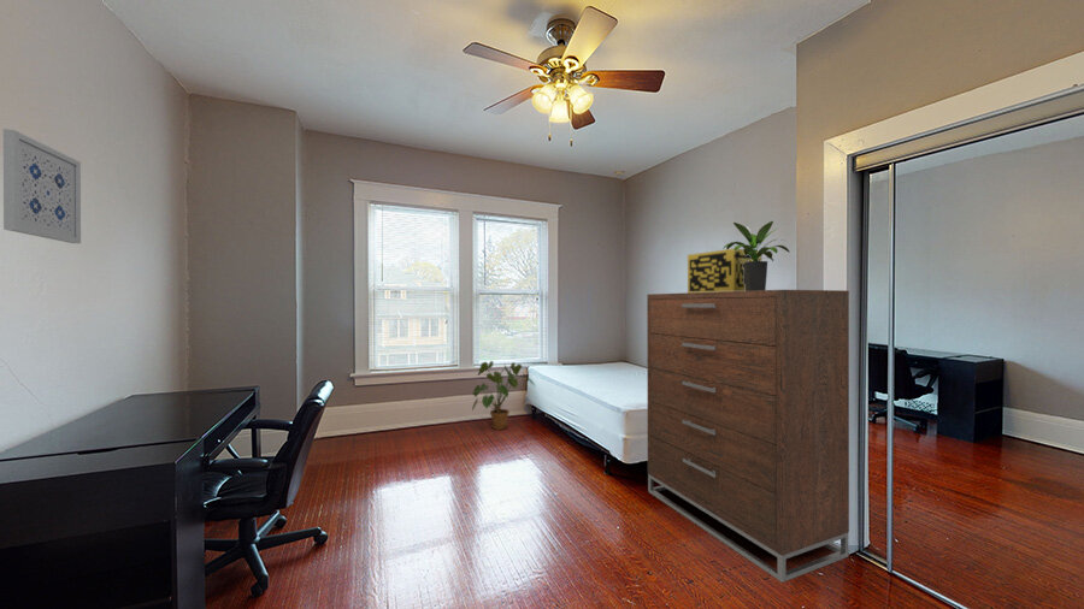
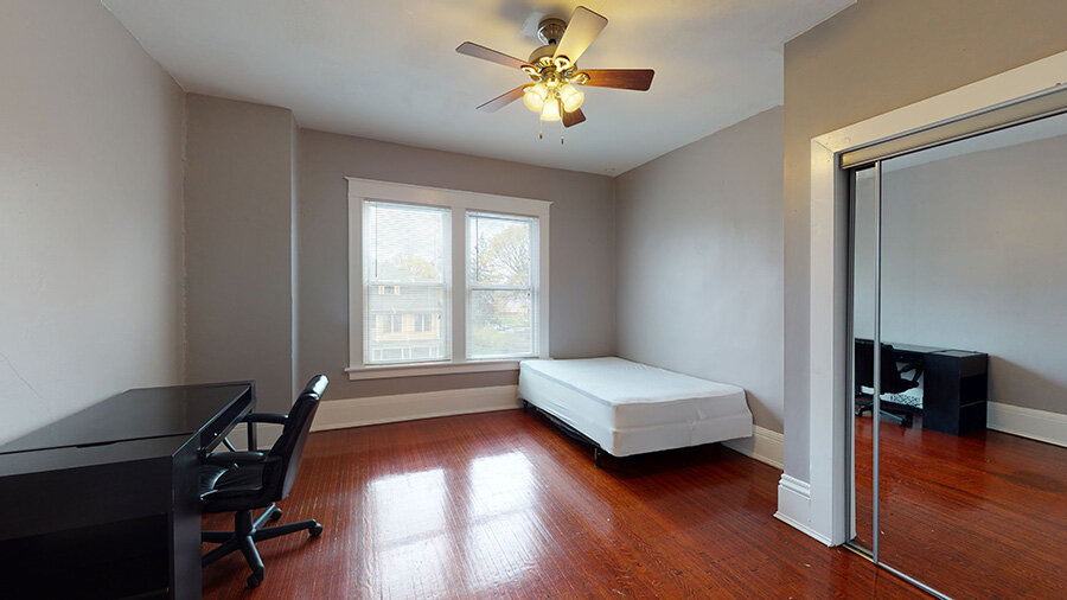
- potted plant [721,220,791,291]
- decorative box [687,248,762,292]
- house plant [471,360,536,431]
- wall art [2,128,82,244]
- dresser [646,289,850,584]
